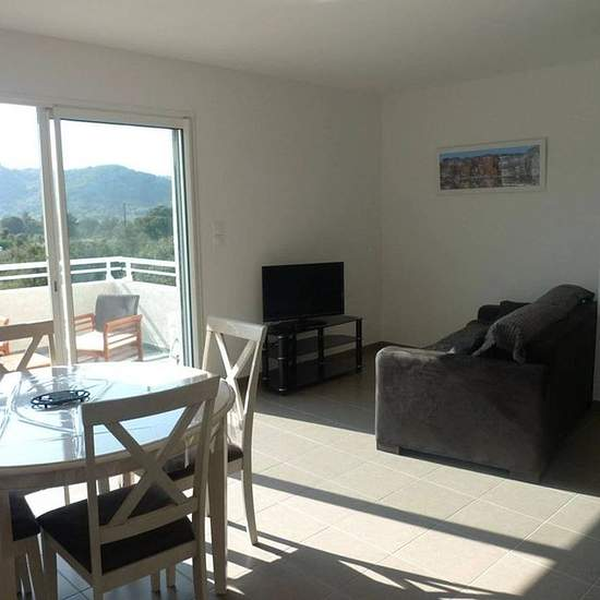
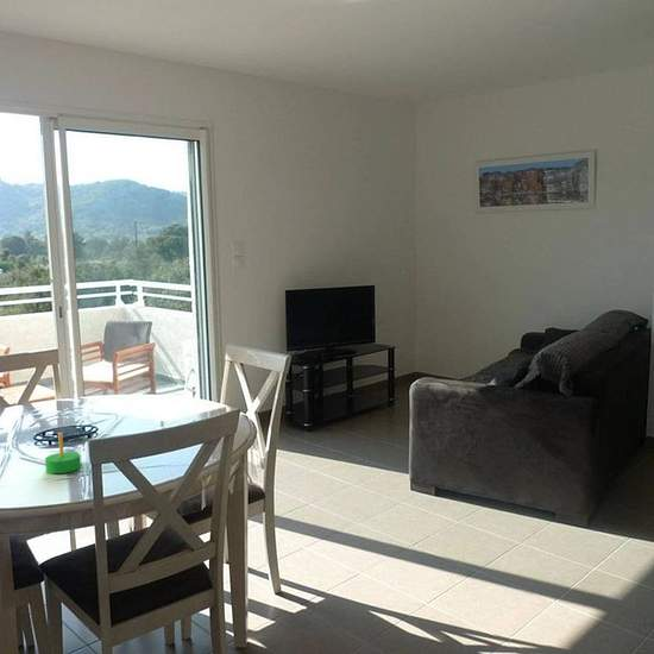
+ candle [44,428,82,474]
